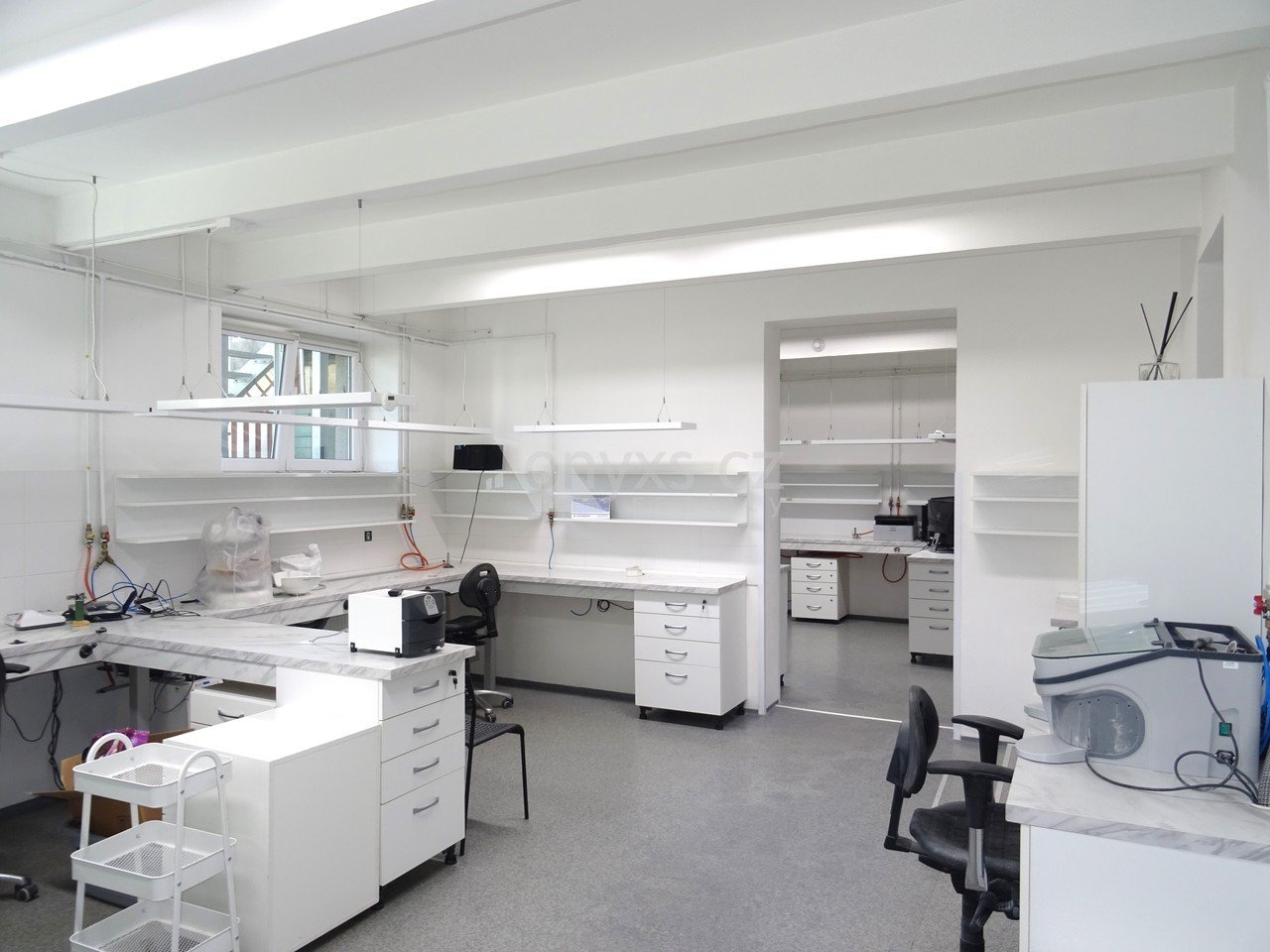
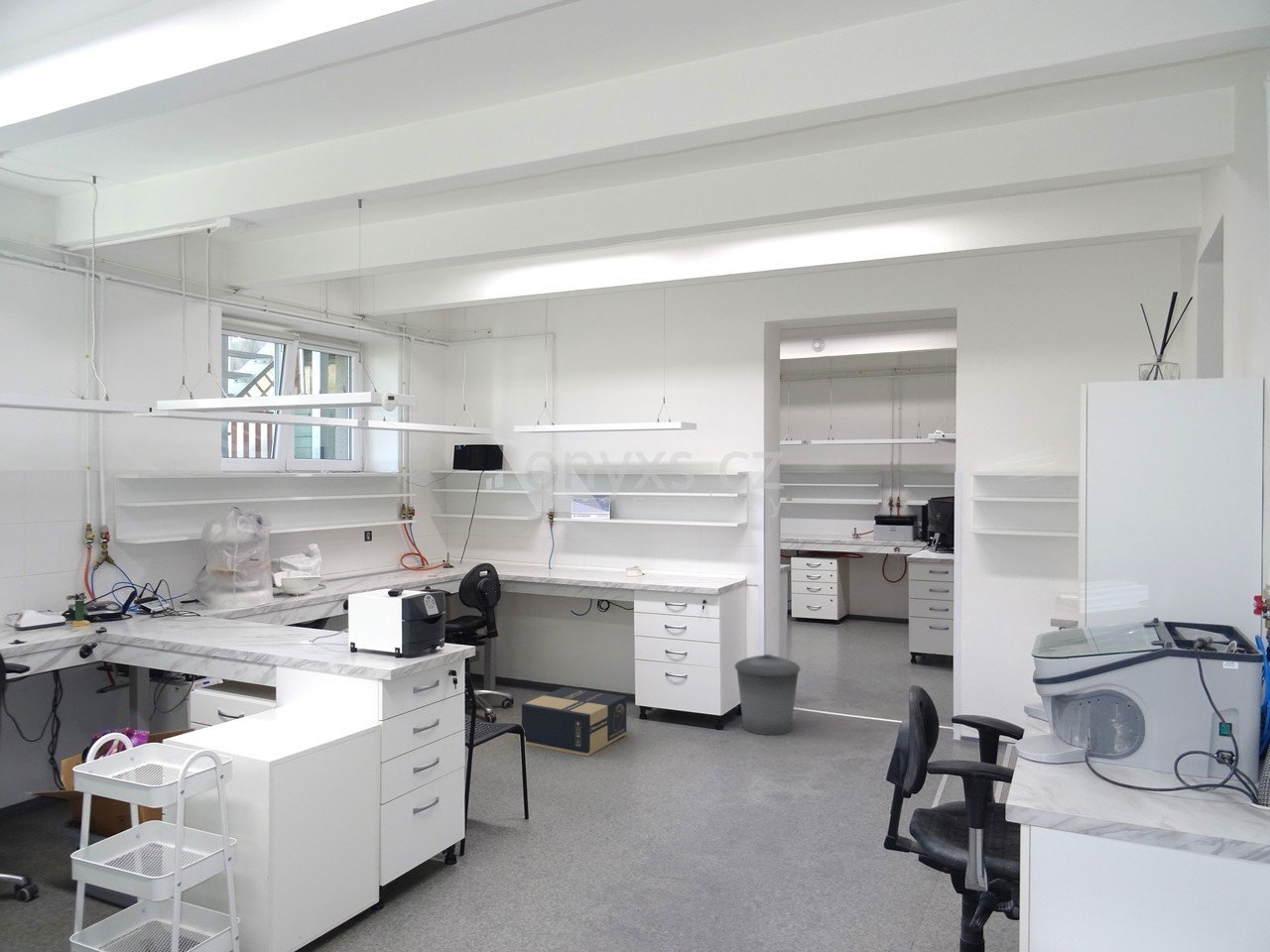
+ trash can [734,654,801,736]
+ cardboard box [521,686,627,758]
